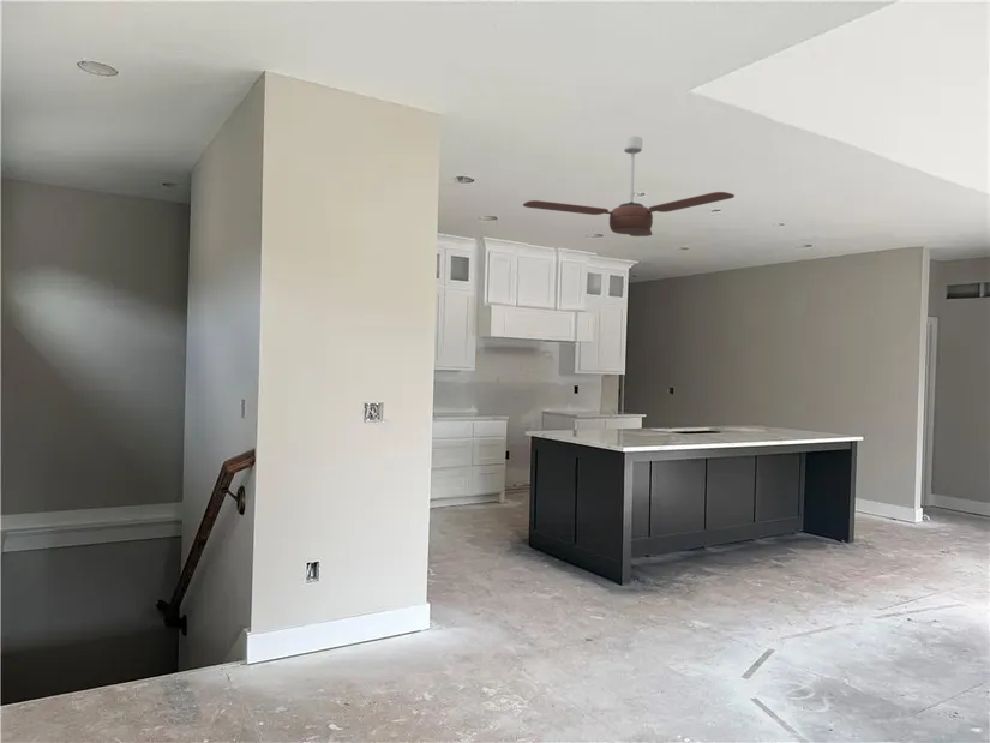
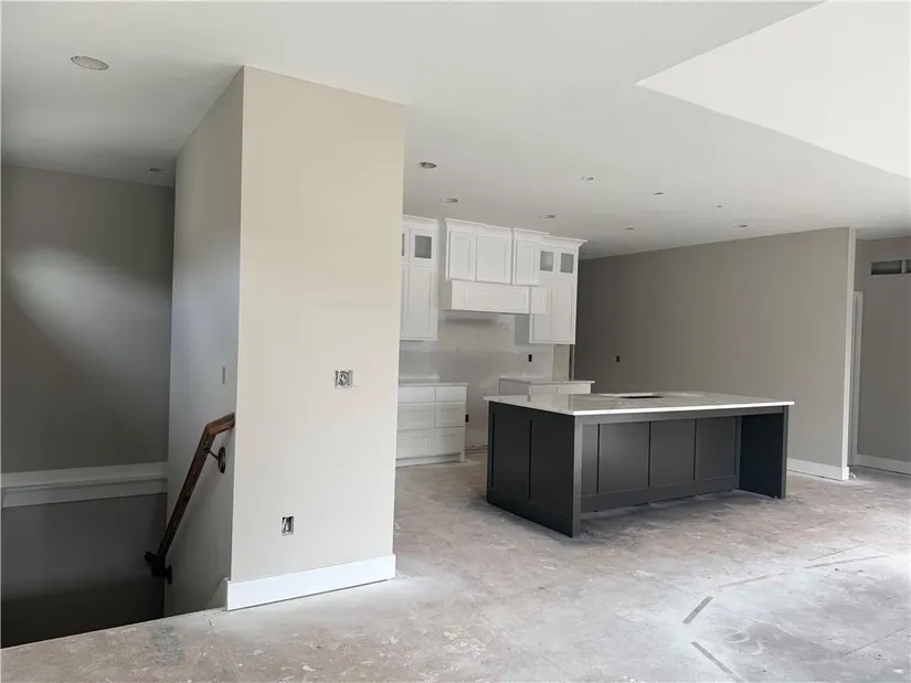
- ceiling fan [522,136,736,238]
